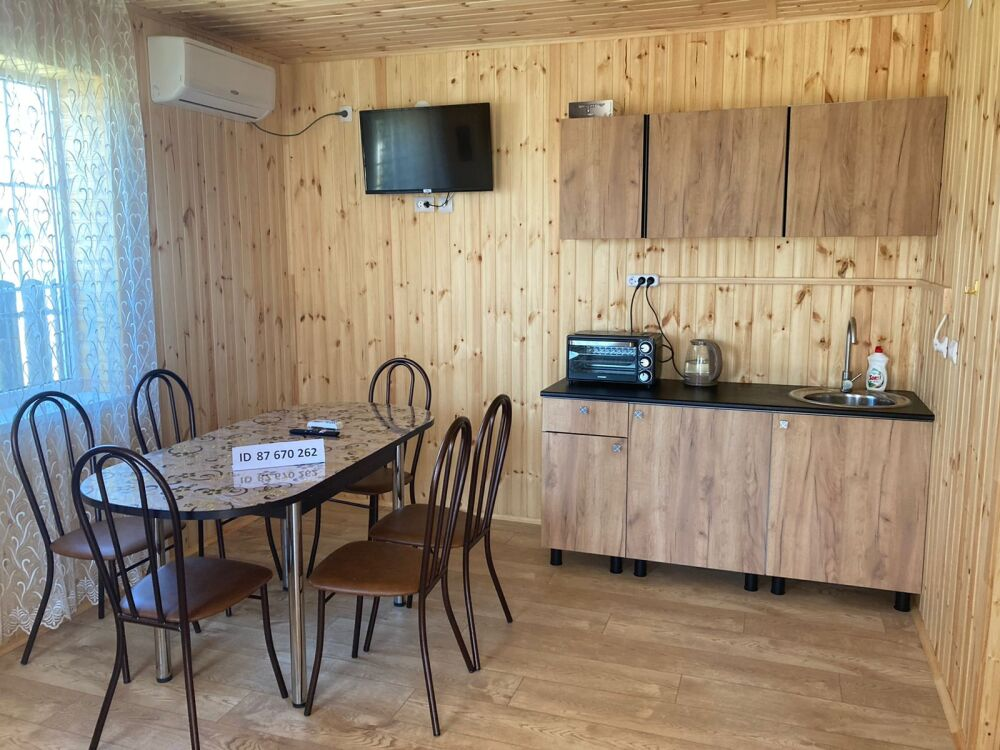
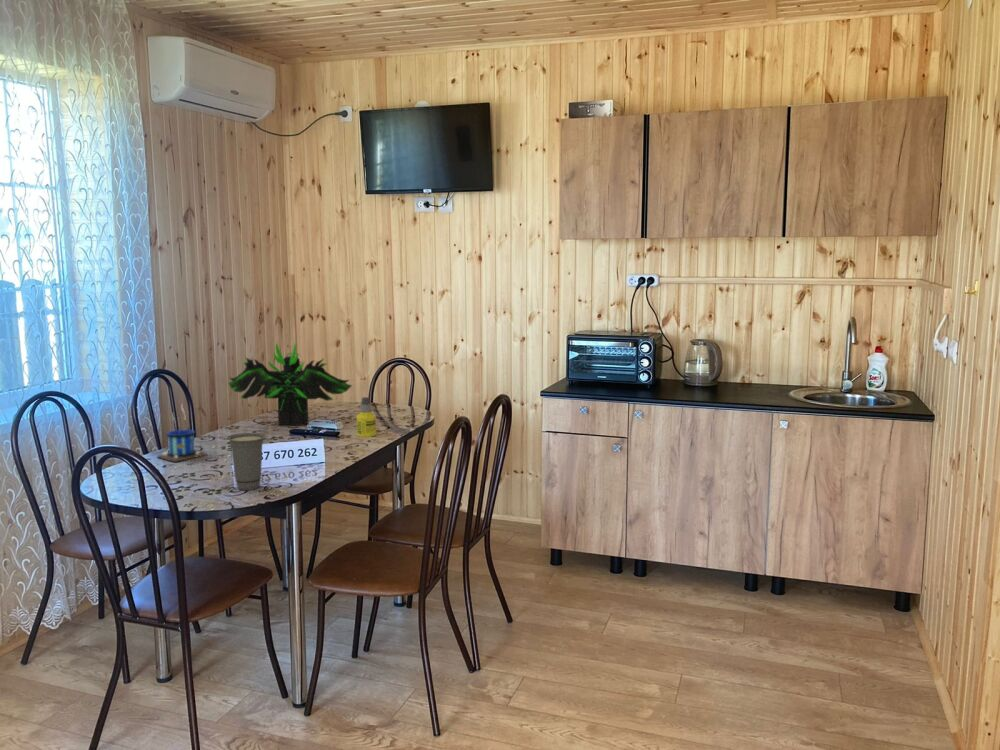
+ mug [156,404,208,463]
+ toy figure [227,342,353,427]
+ cup [226,432,267,491]
+ bottle [356,396,377,438]
